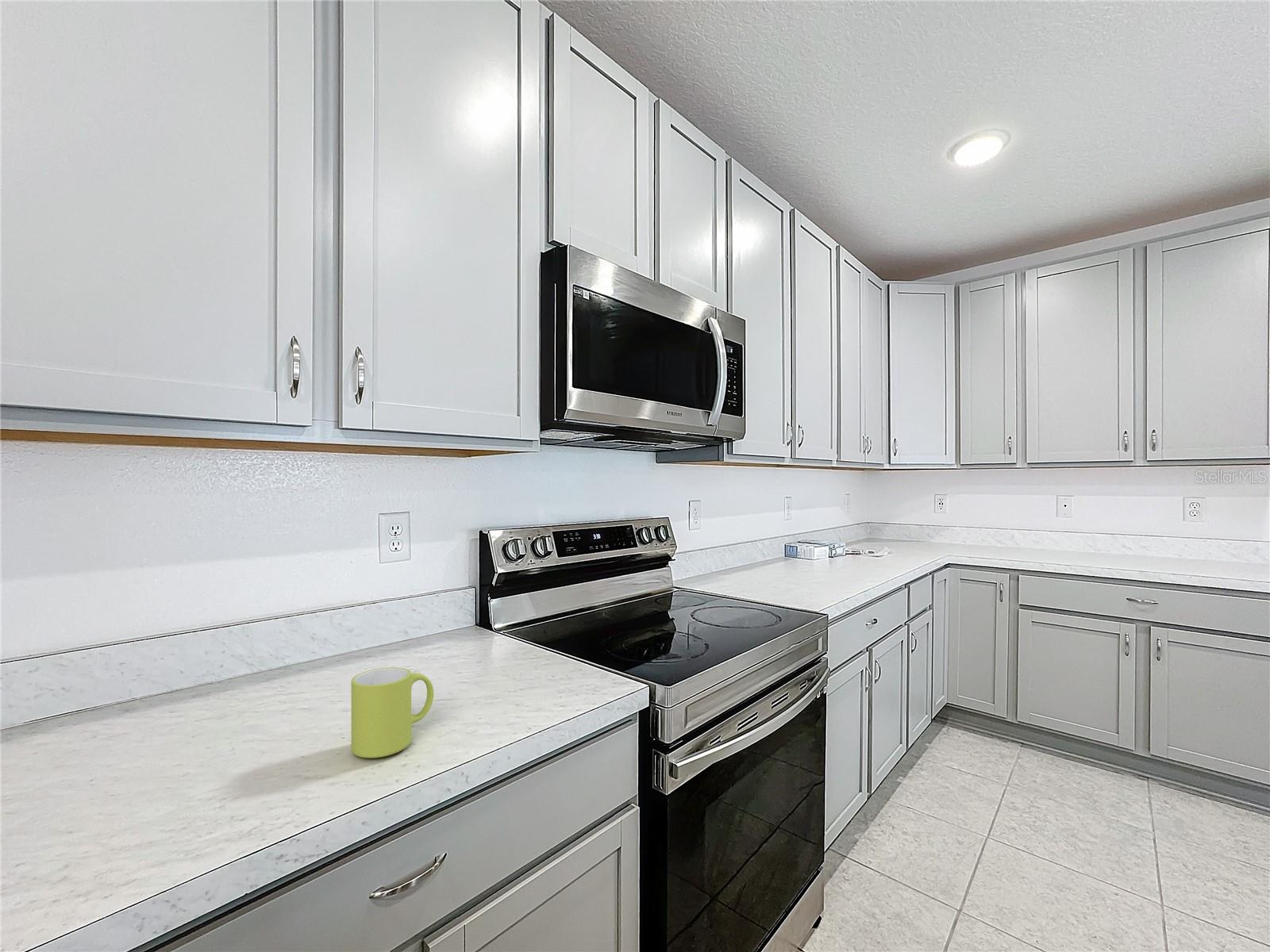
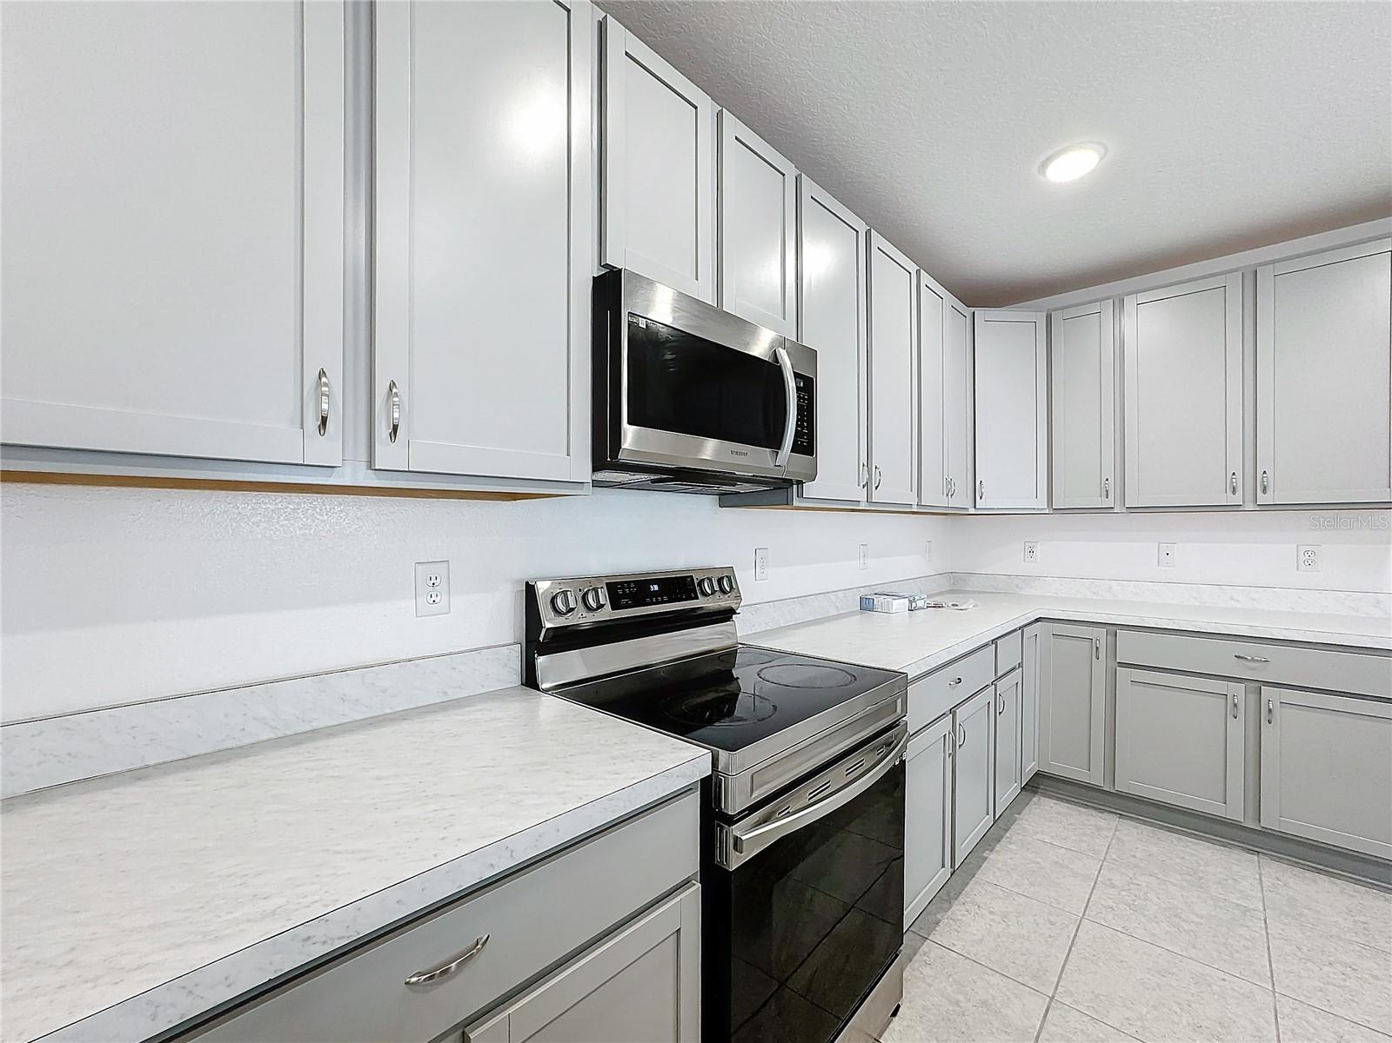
- mug [351,666,434,759]
